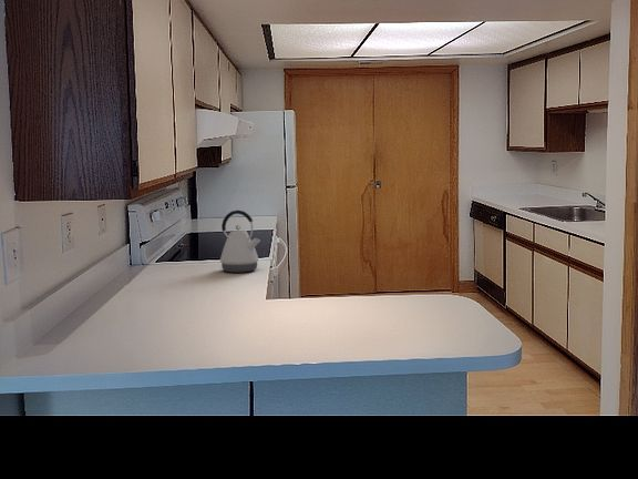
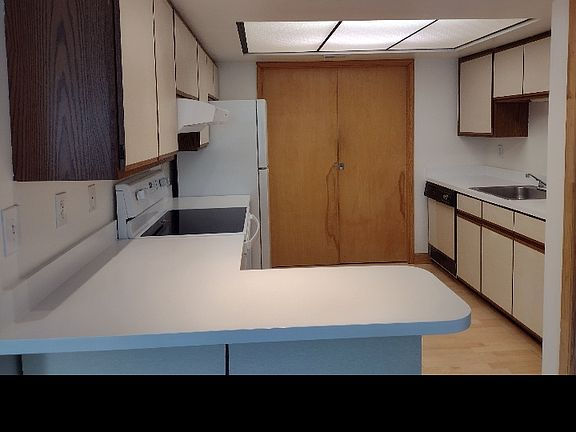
- kettle [219,210,261,274]
